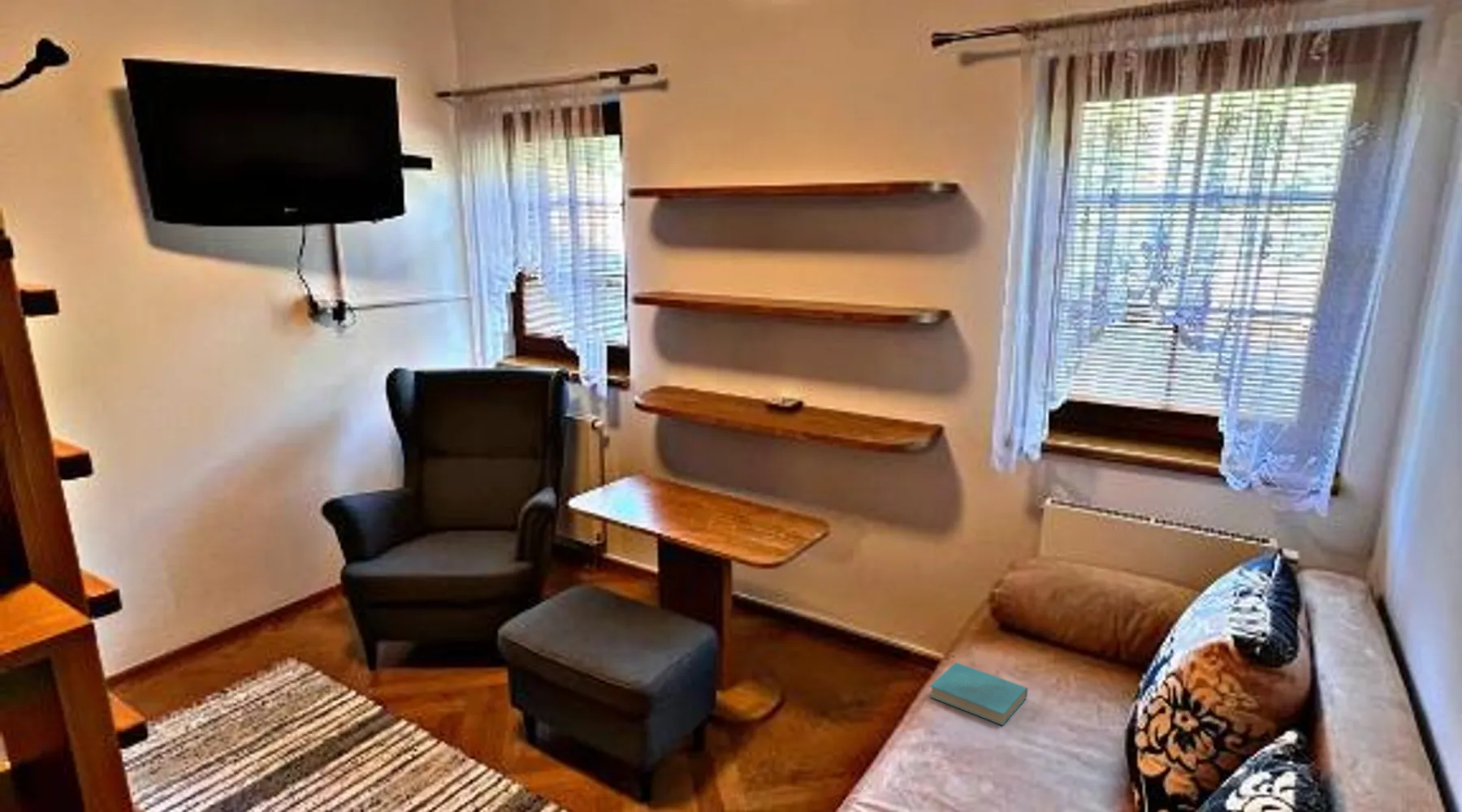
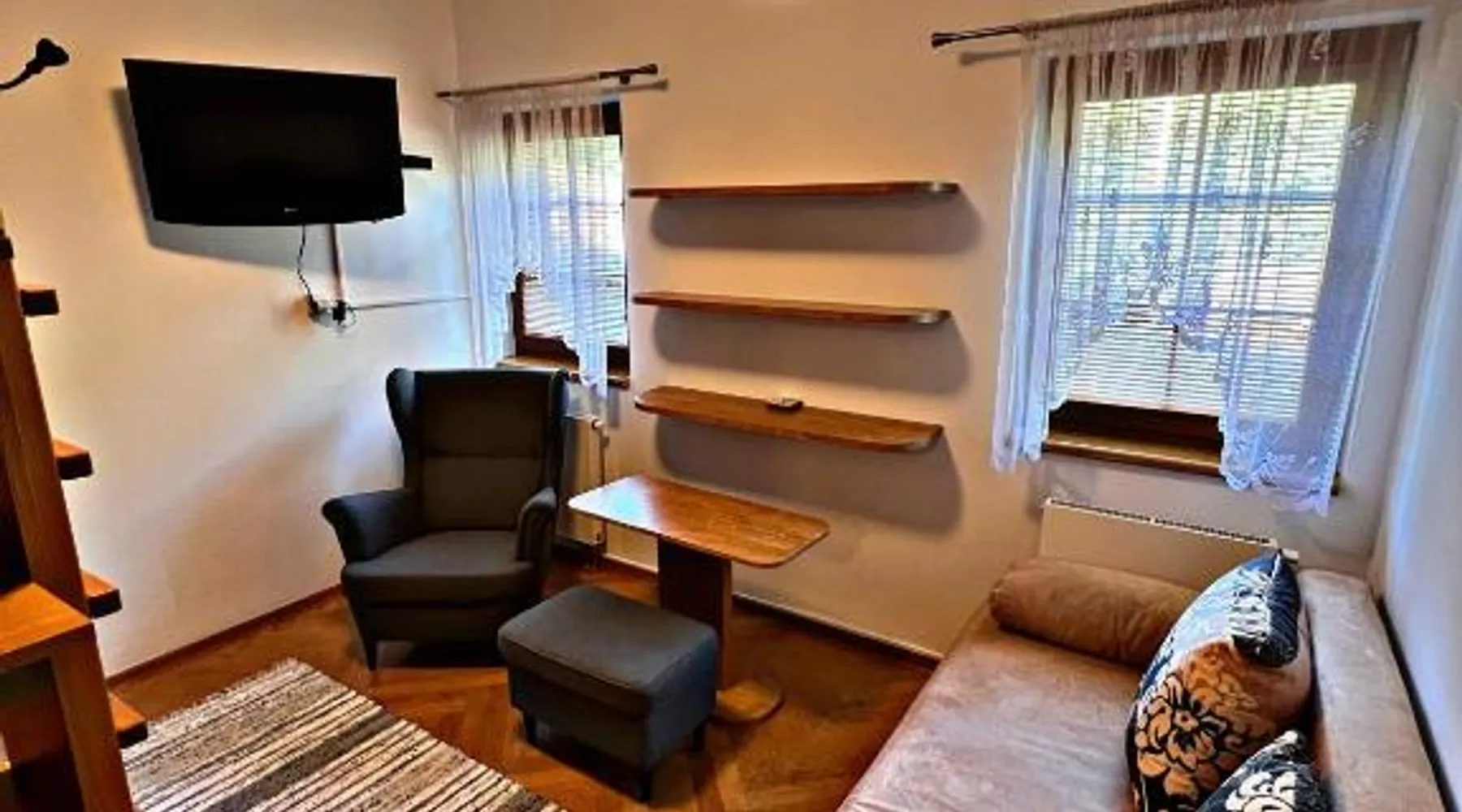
- book [928,662,1028,727]
